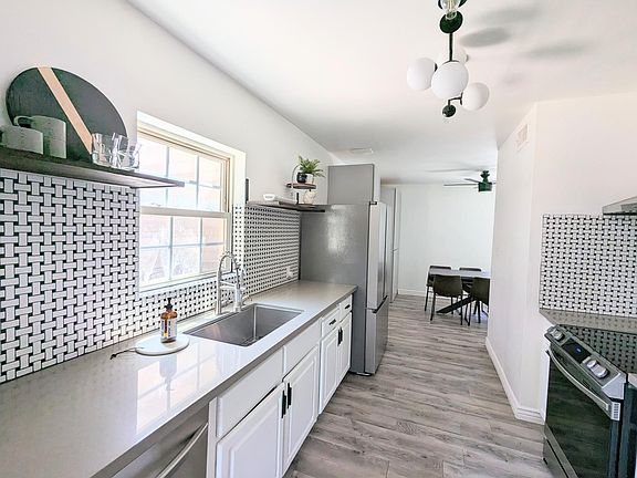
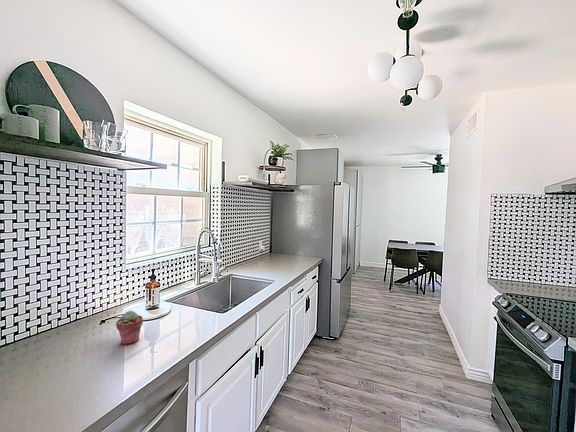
+ potted succulent [115,310,144,346]
